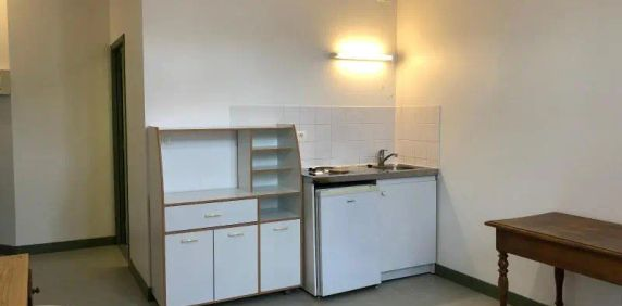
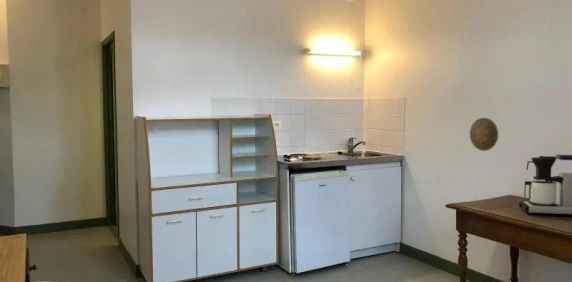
+ coffee maker [518,154,572,215]
+ decorative plate [469,117,499,152]
